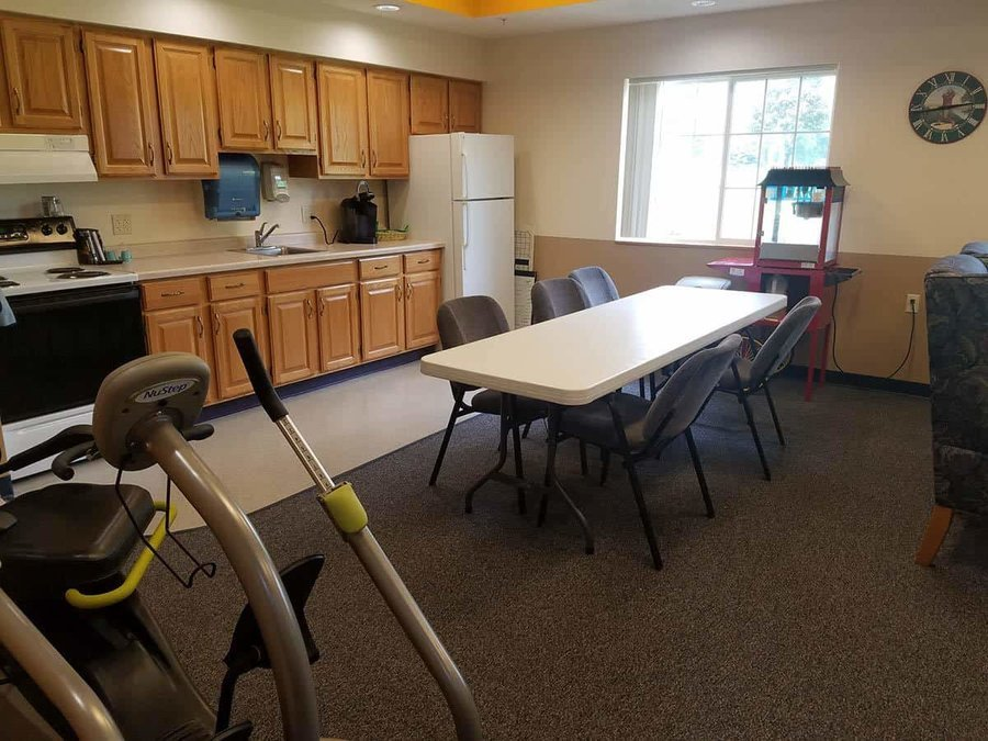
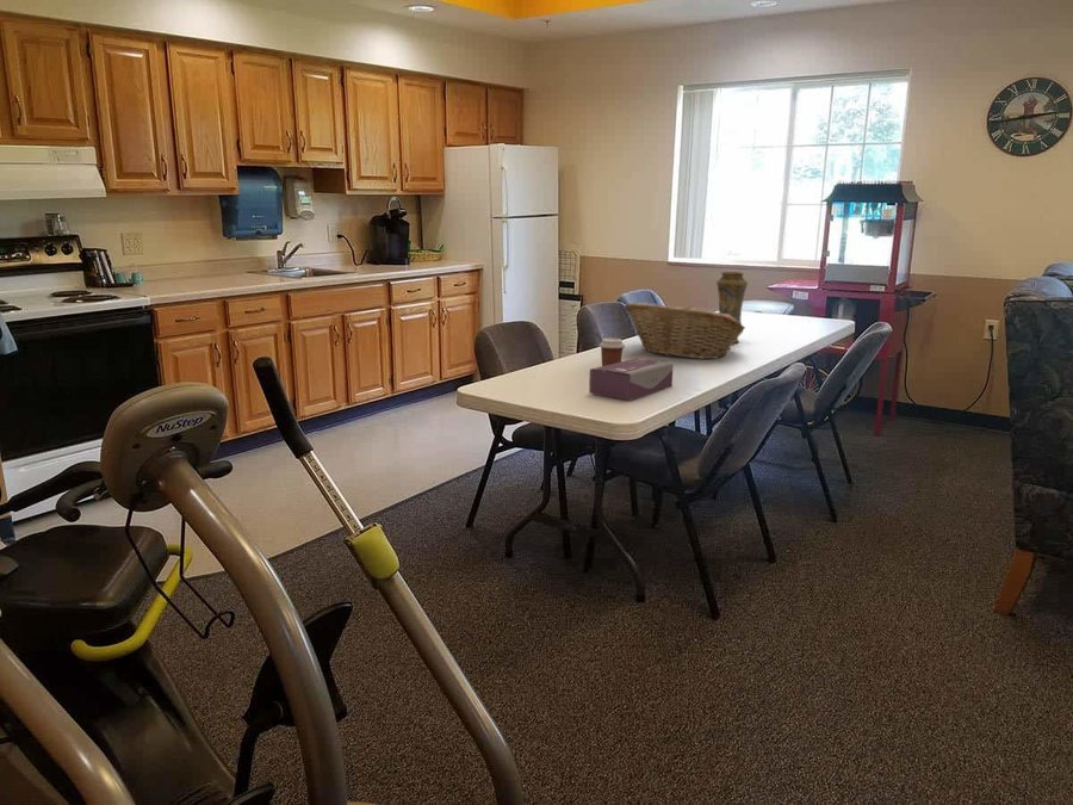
+ fruit basket [624,302,746,360]
+ tissue box [588,358,675,402]
+ coffee cup [598,338,626,366]
+ vase [715,271,749,343]
